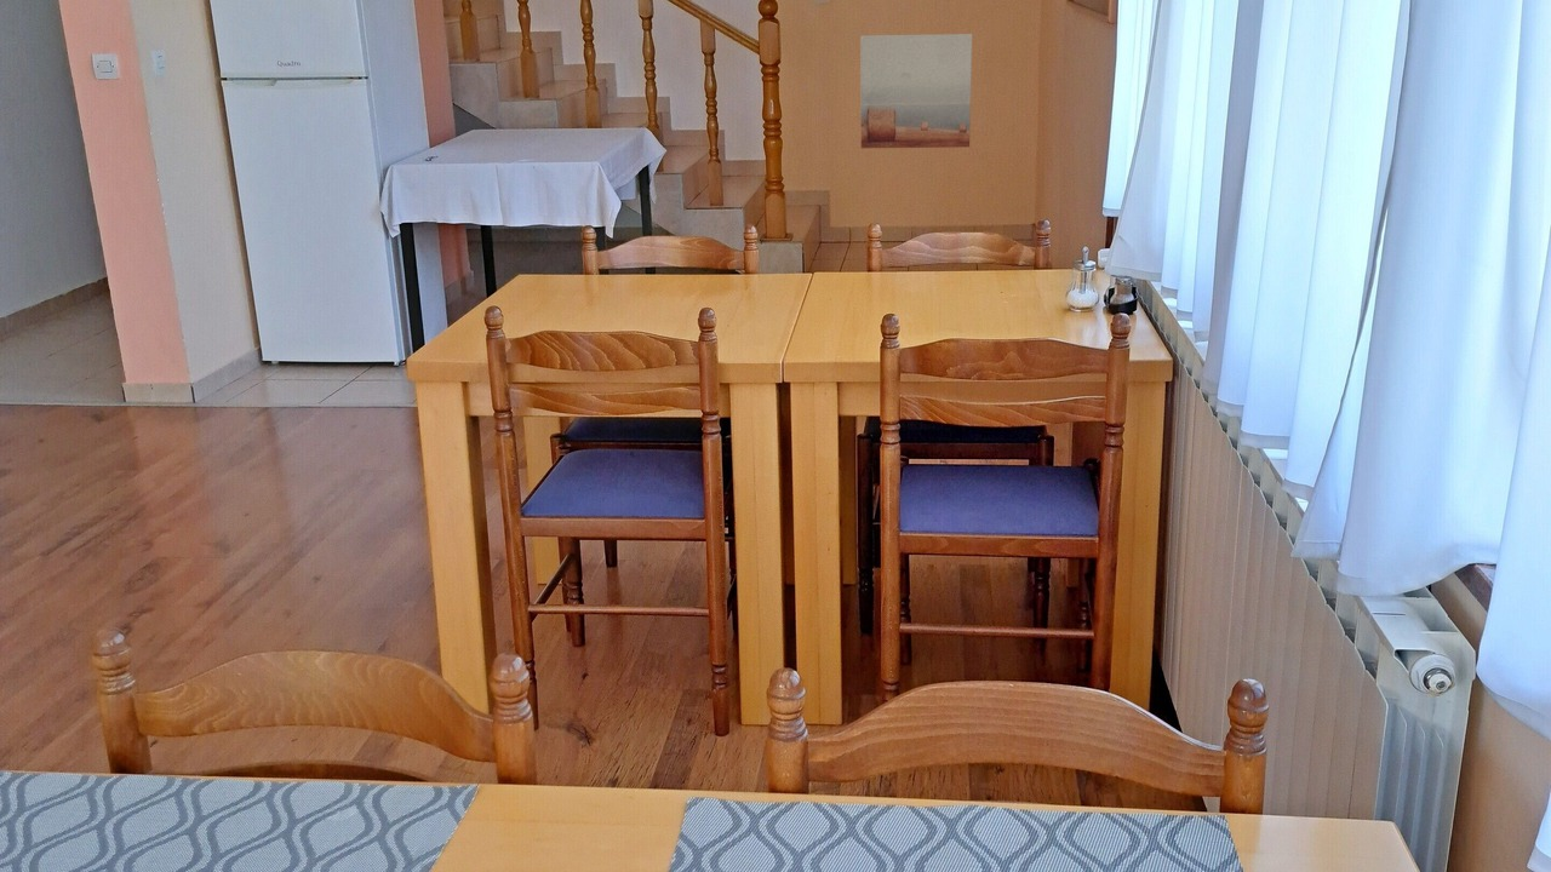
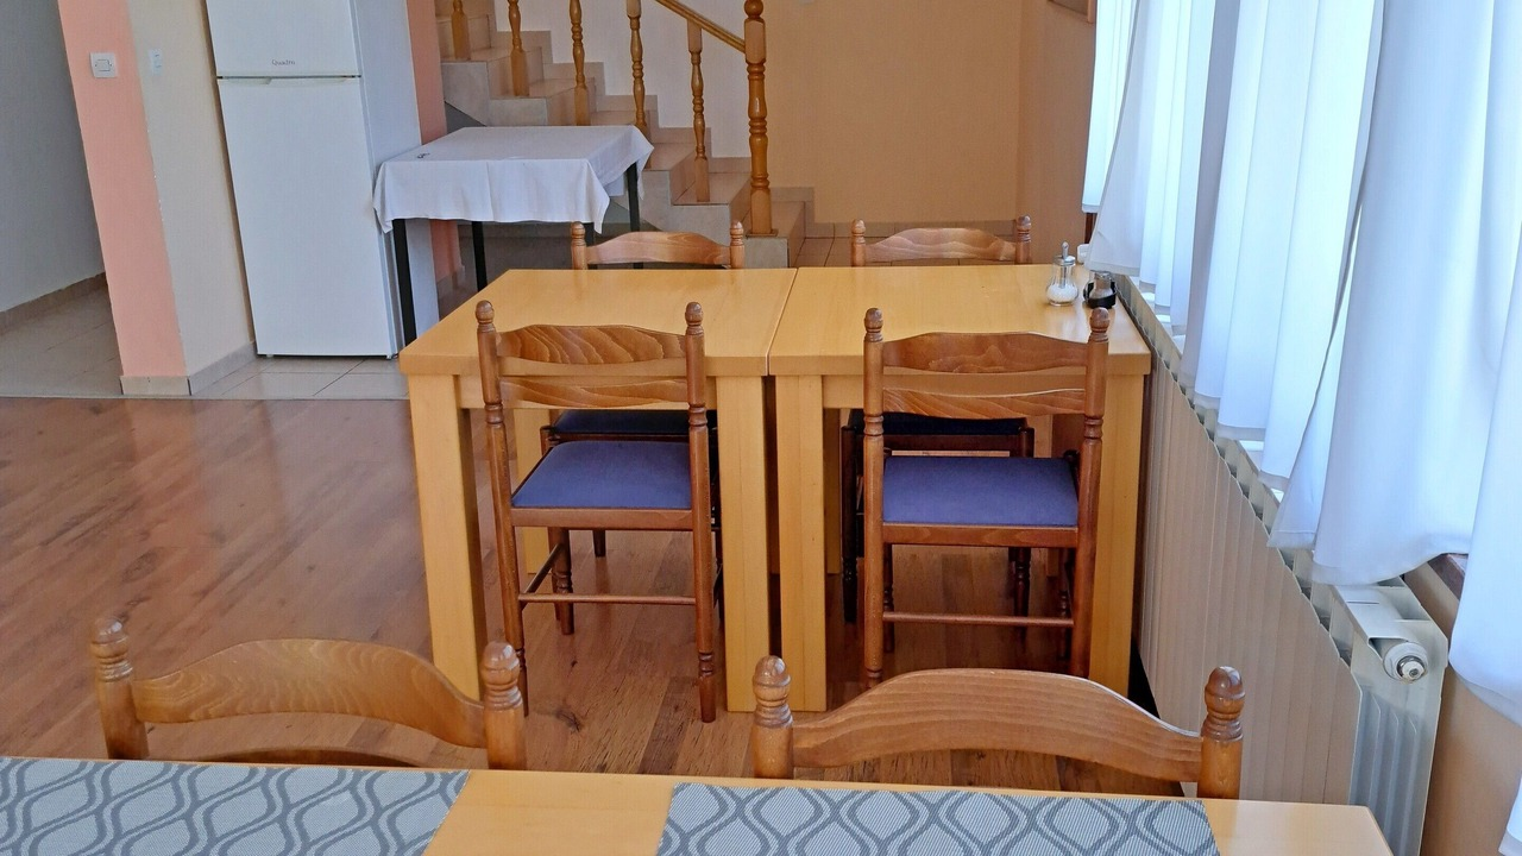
- wall art [859,33,973,149]
